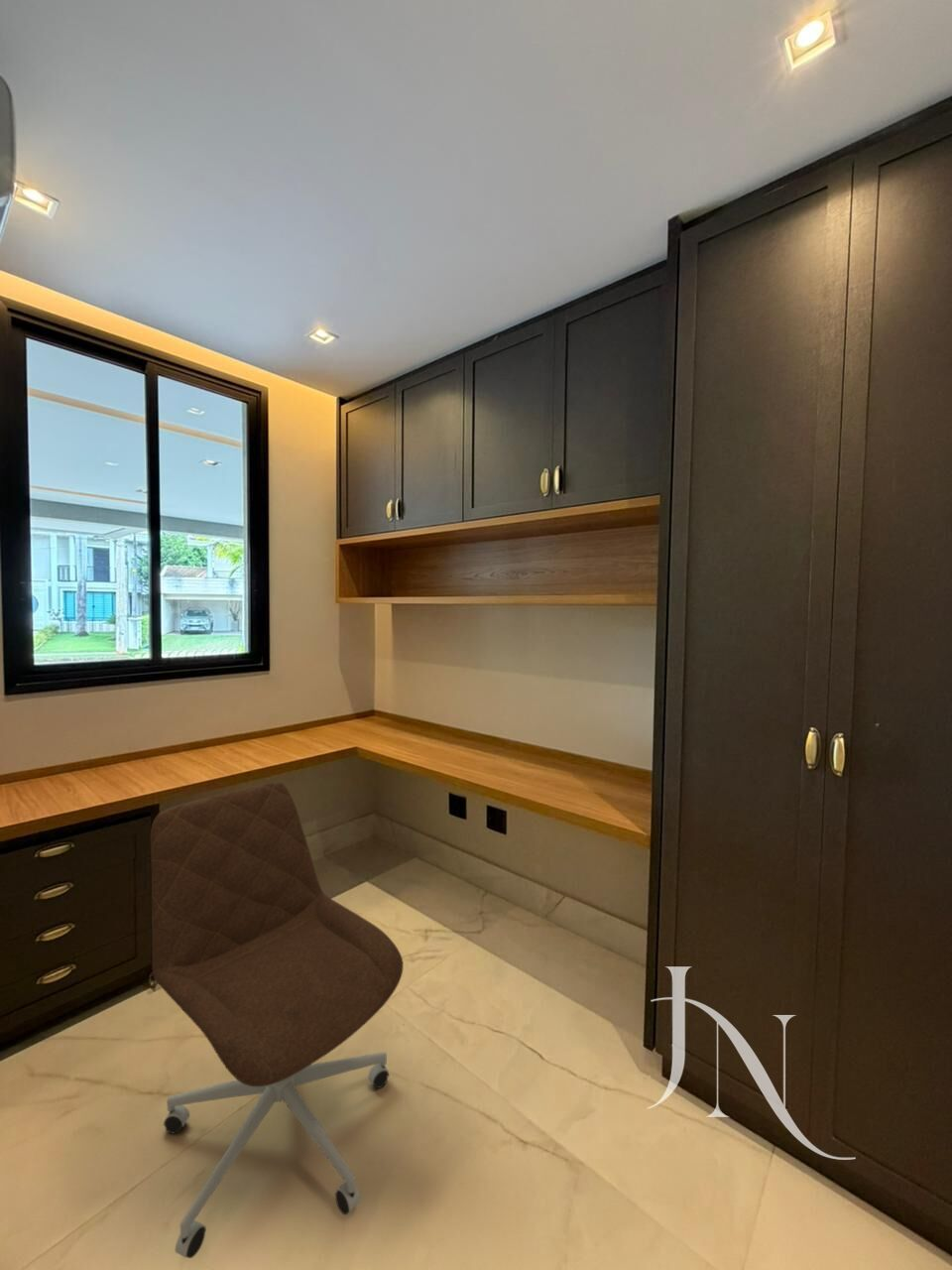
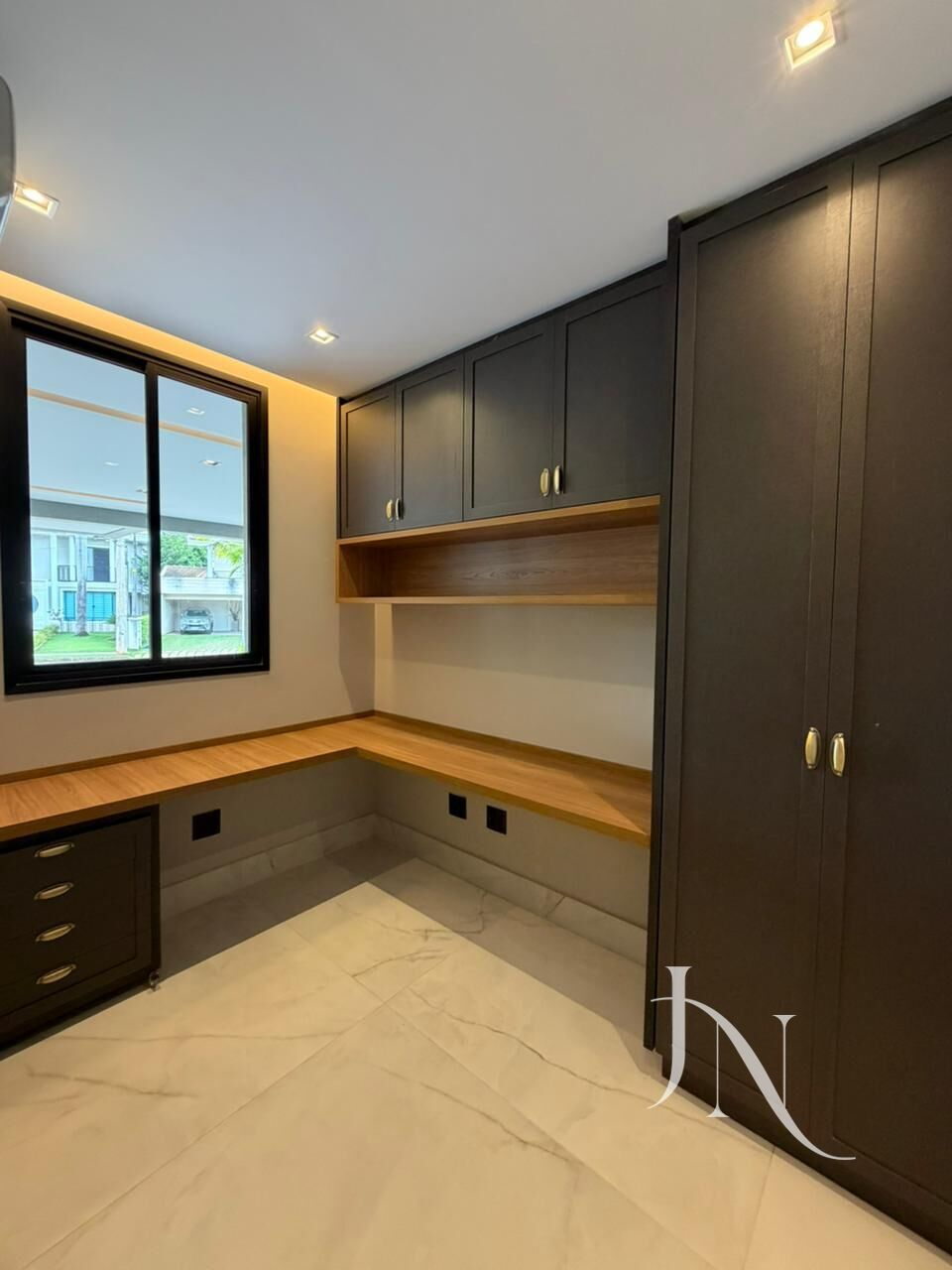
- office chair [150,781,405,1259]
